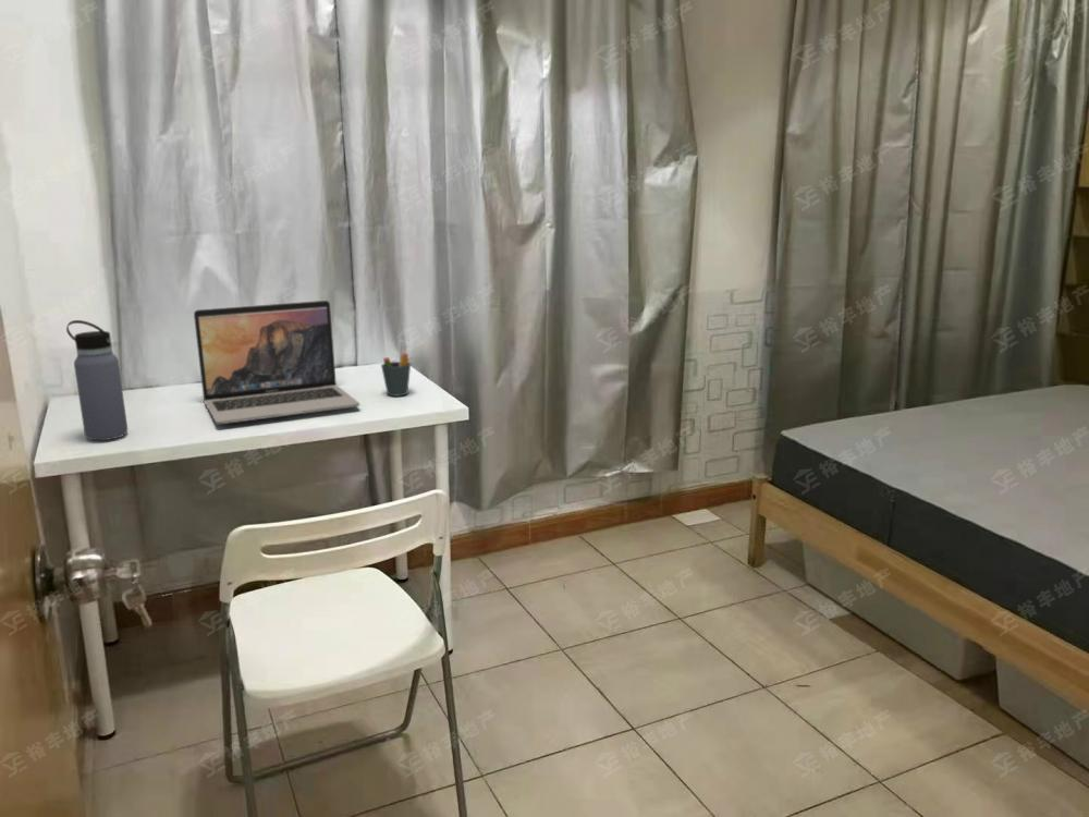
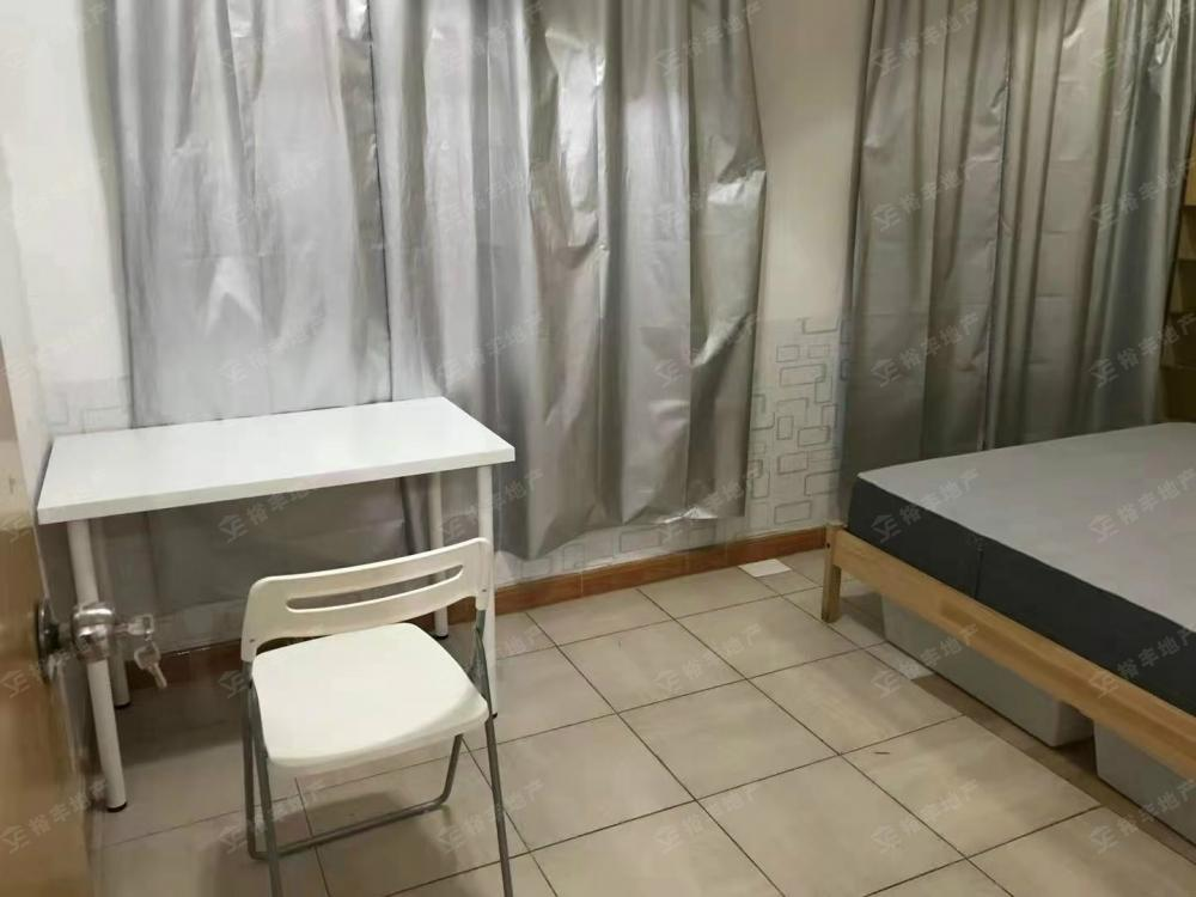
- water bottle [65,319,129,441]
- laptop [193,300,360,425]
- pen holder [380,345,412,398]
